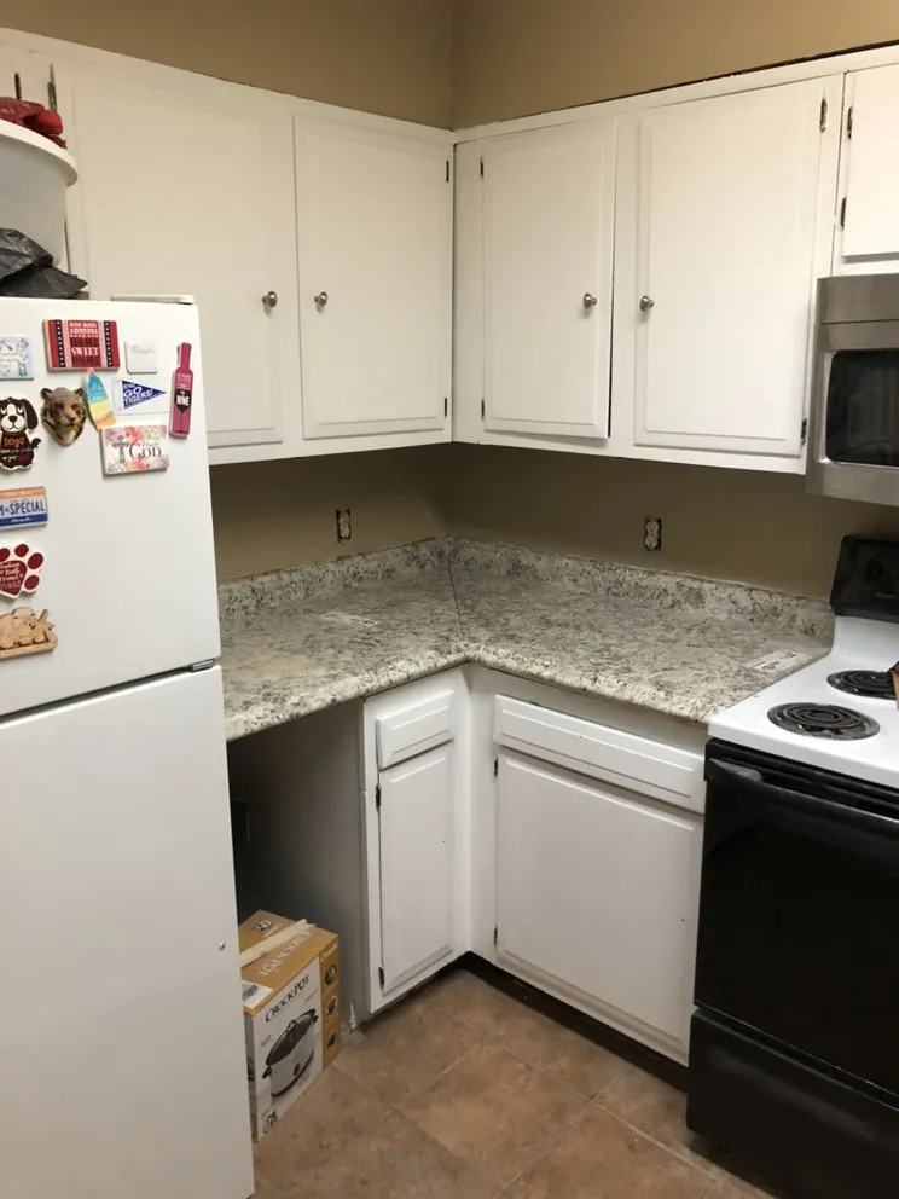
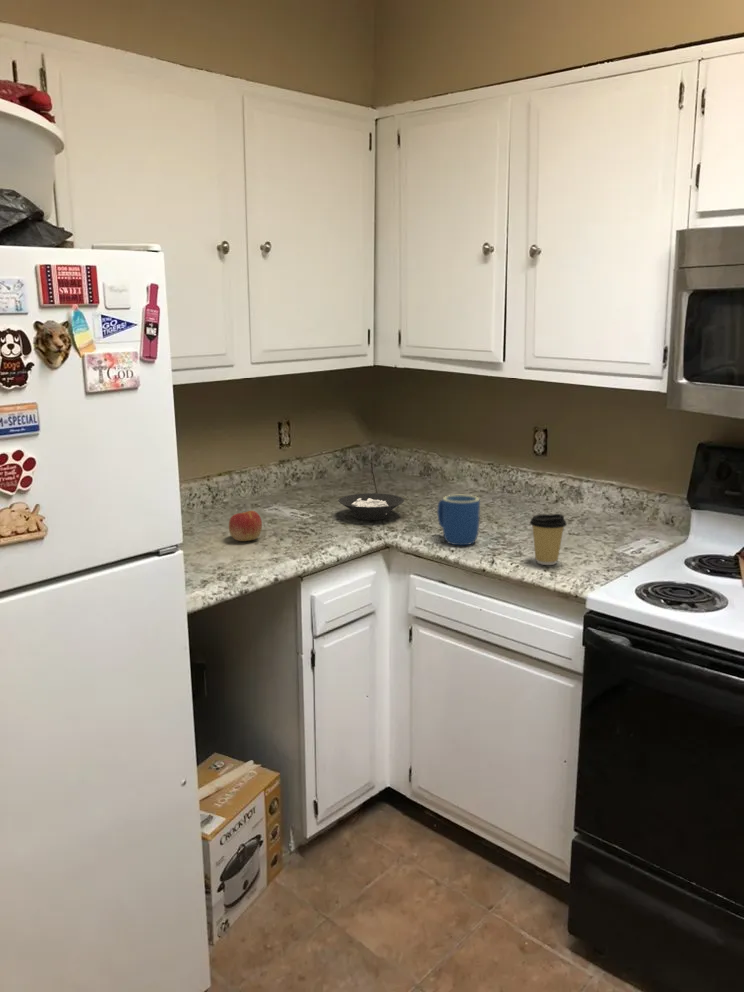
+ cereal bowl [337,492,406,521]
+ apple [228,510,263,542]
+ coffee cup [529,513,568,566]
+ mug [436,494,481,546]
